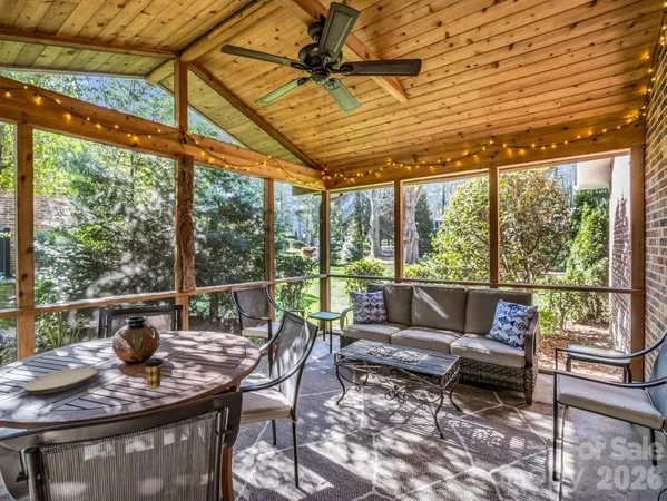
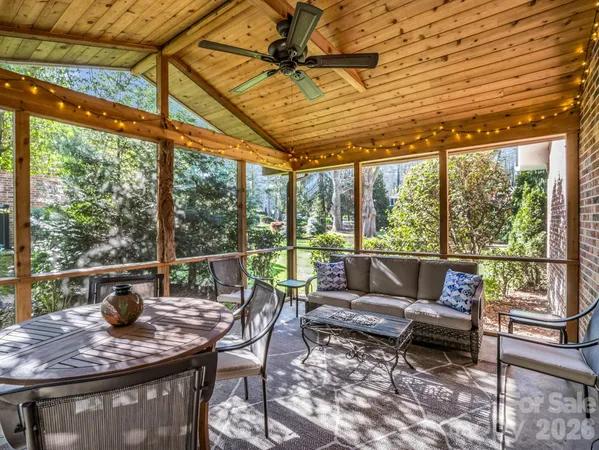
- coffee cup [144,357,164,390]
- plate [22,366,100,395]
